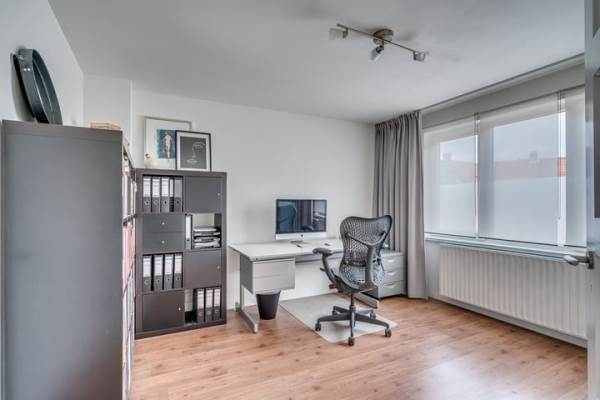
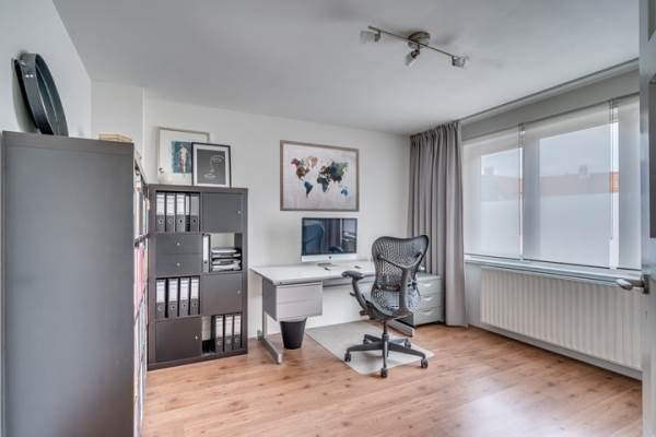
+ wall art [279,139,361,213]
